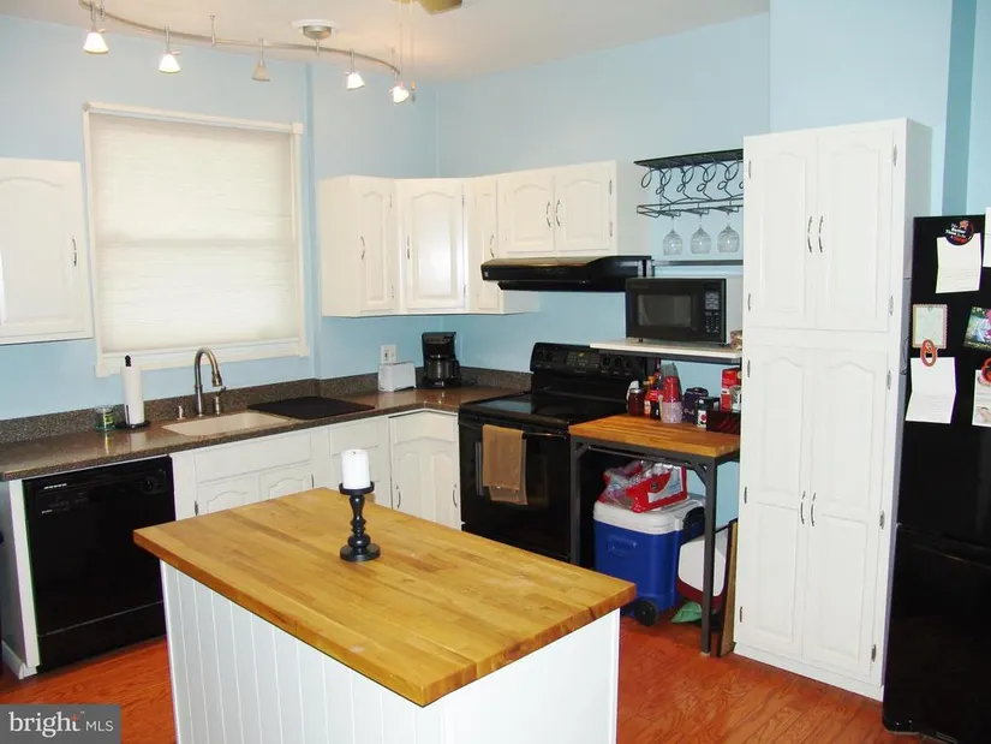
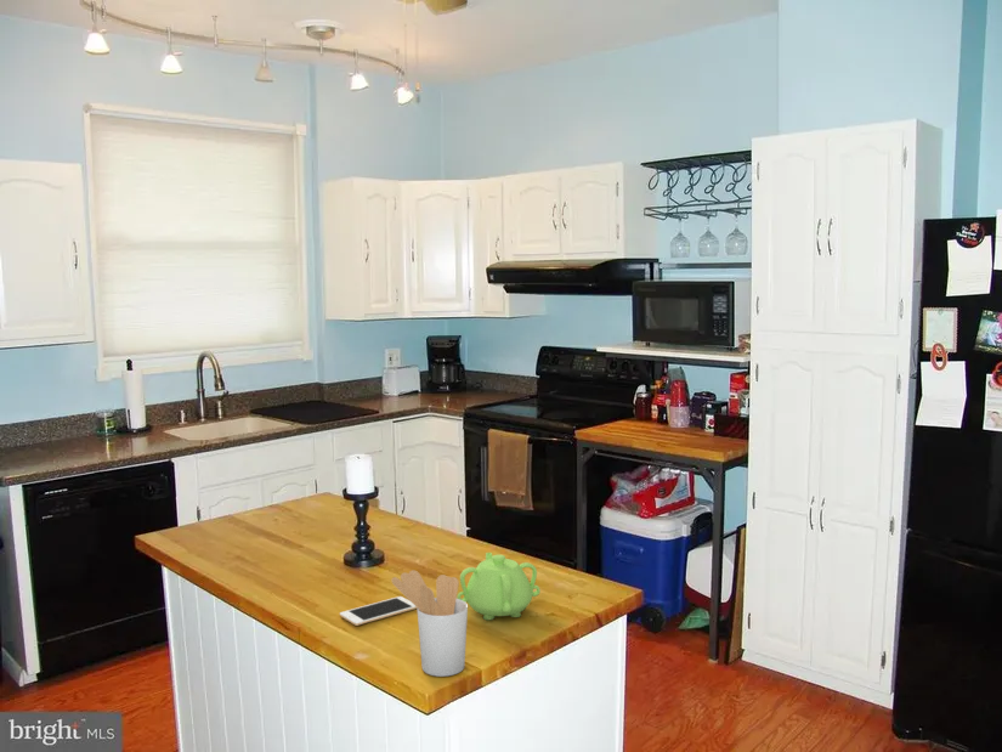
+ teapot [457,552,542,621]
+ utensil holder [390,569,469,678]
+ cell phone [339,595,418,627]
